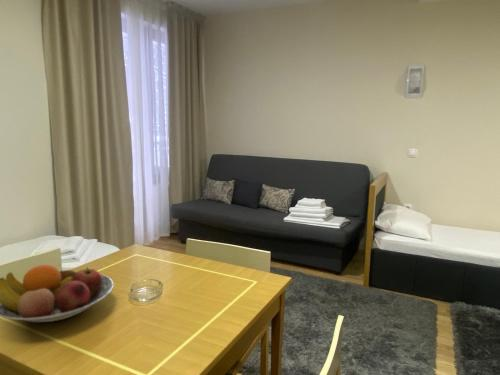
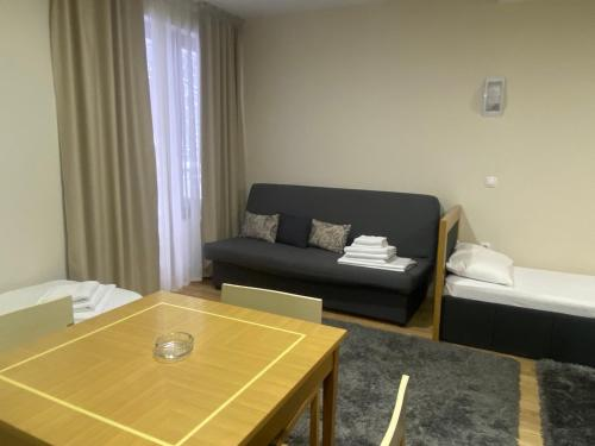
- fruit bowl [0,264,114,323]
